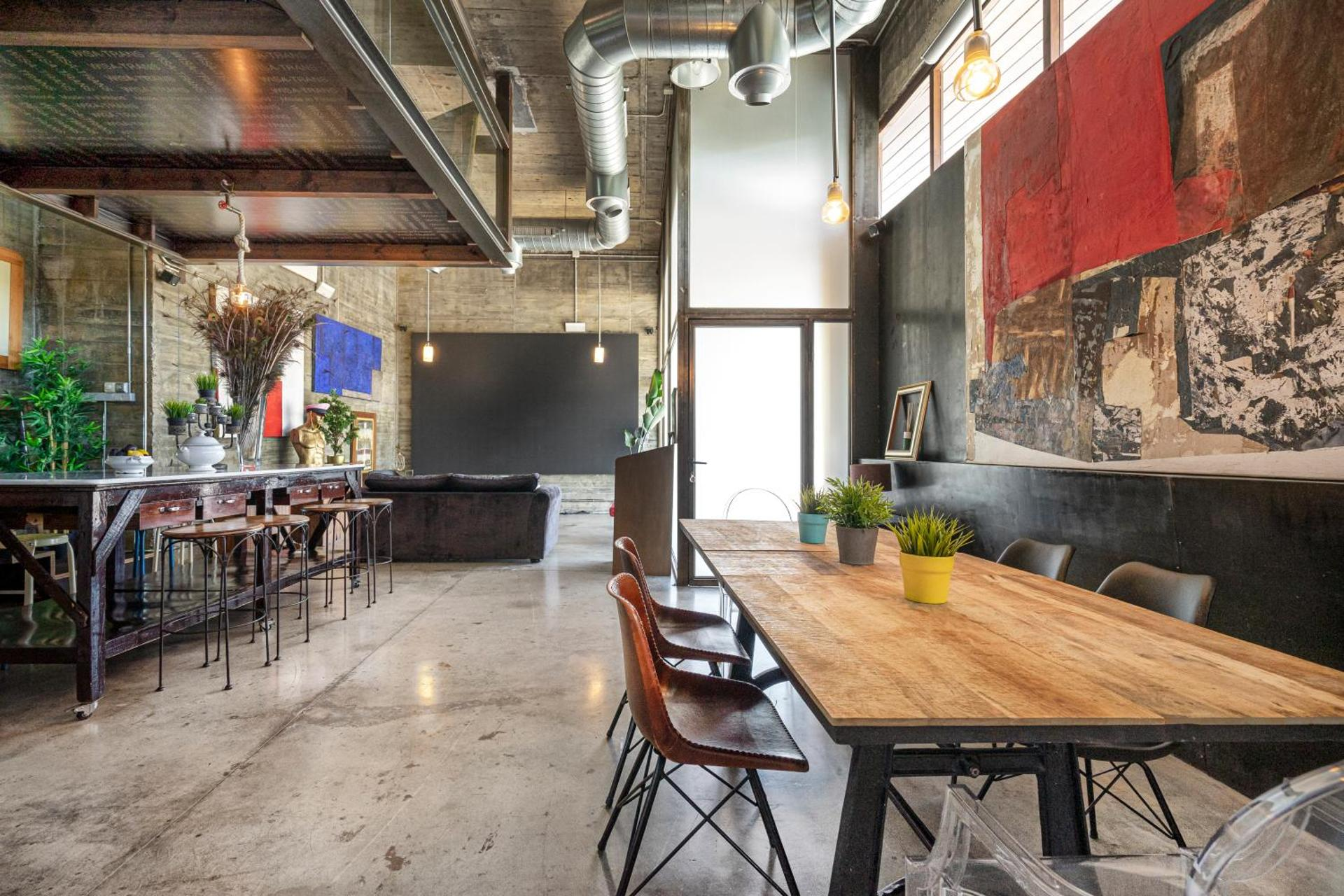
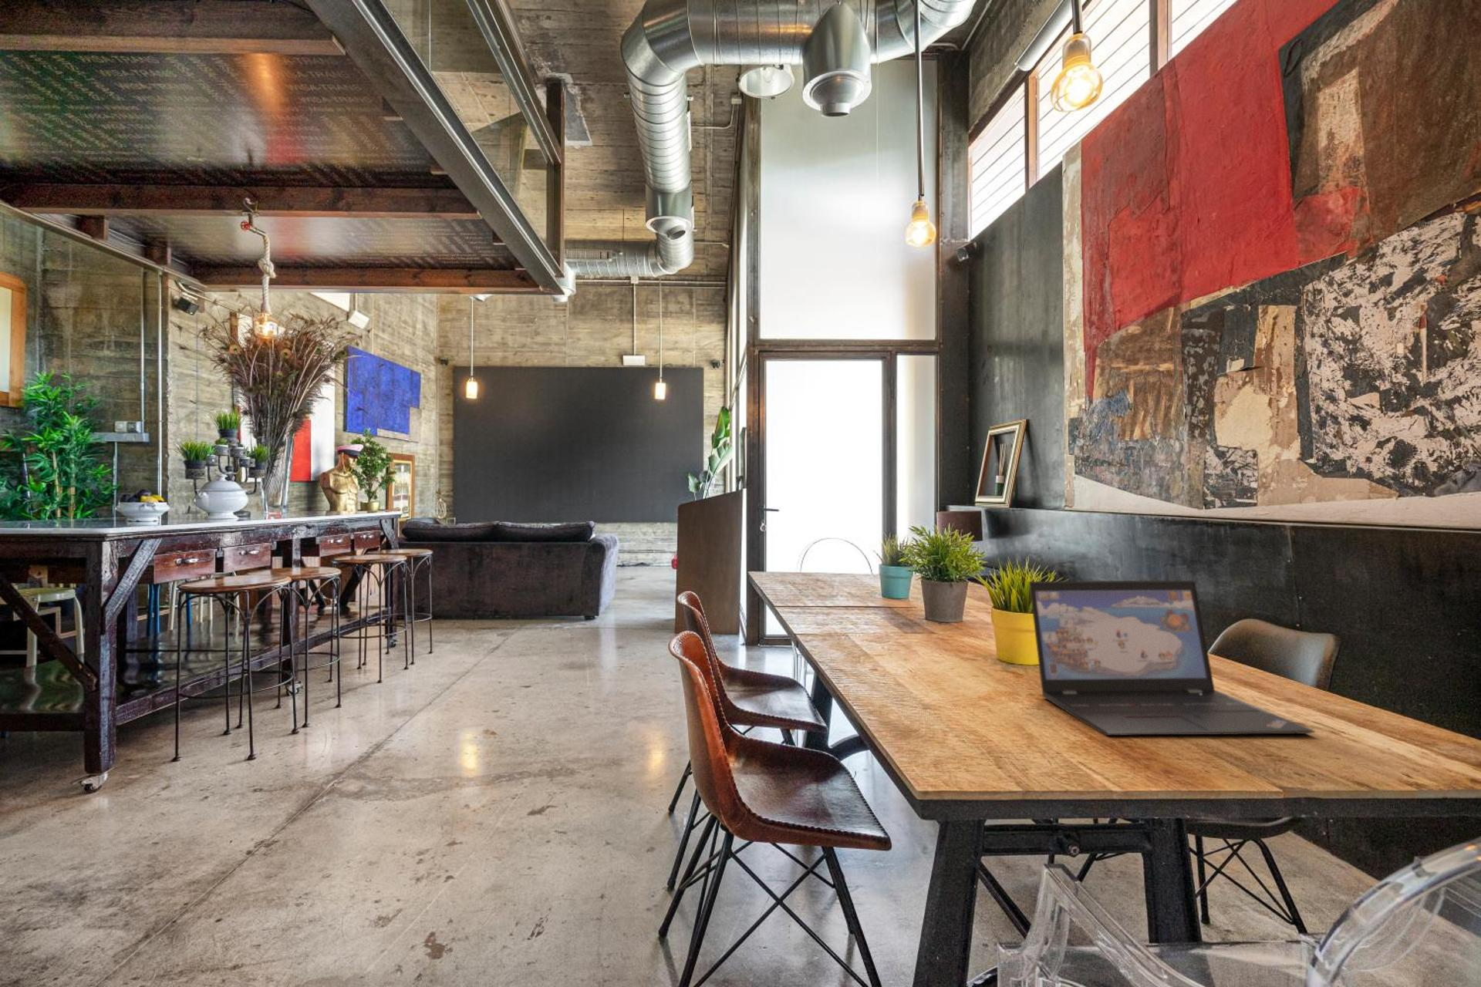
+ laptop [1028,579,1316,736]
